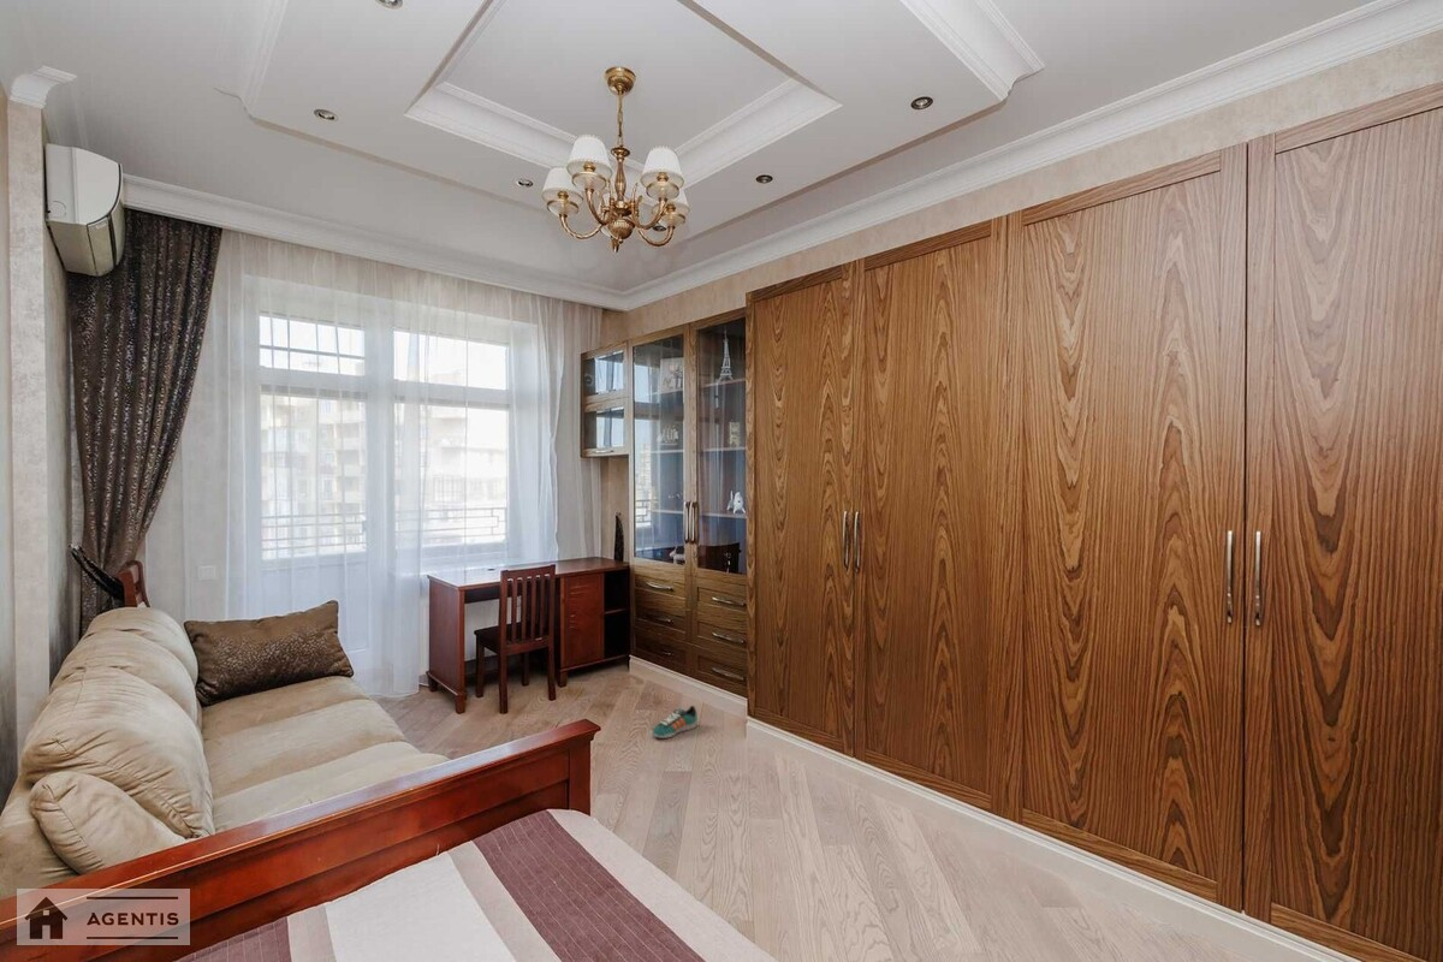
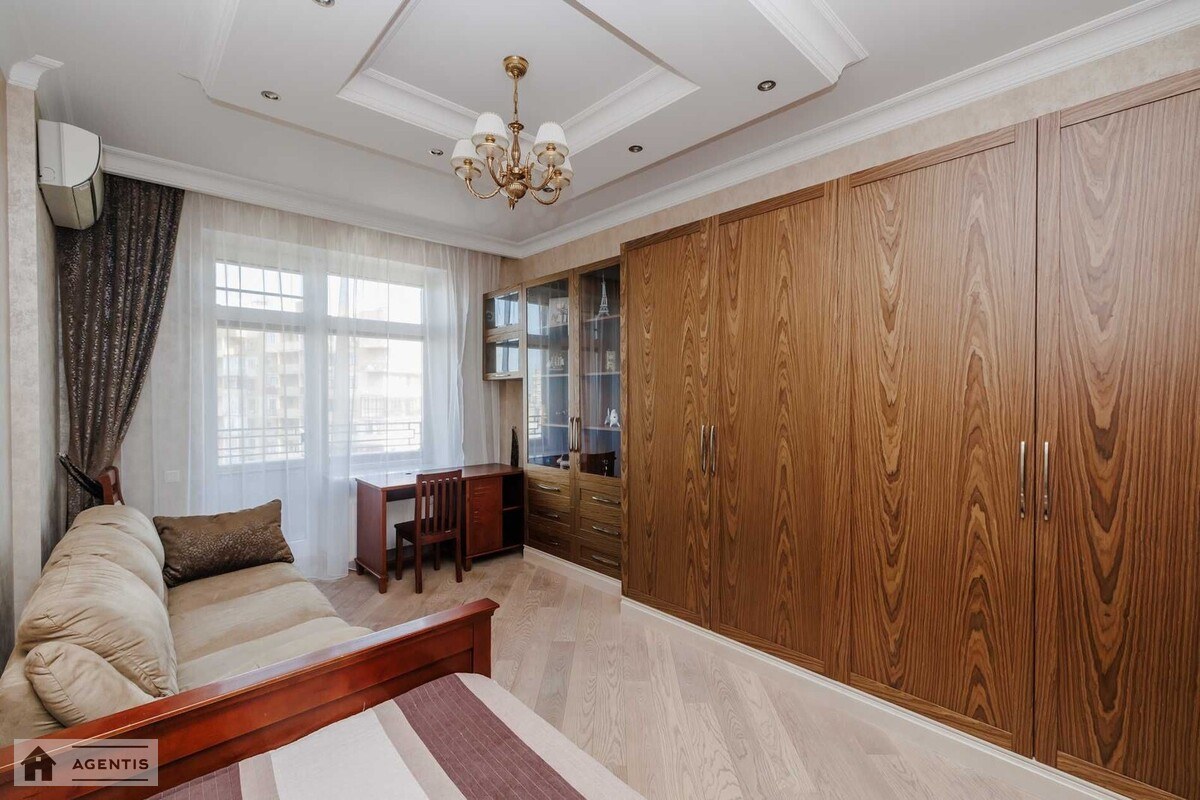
- sneaker [651,705,699,740]
